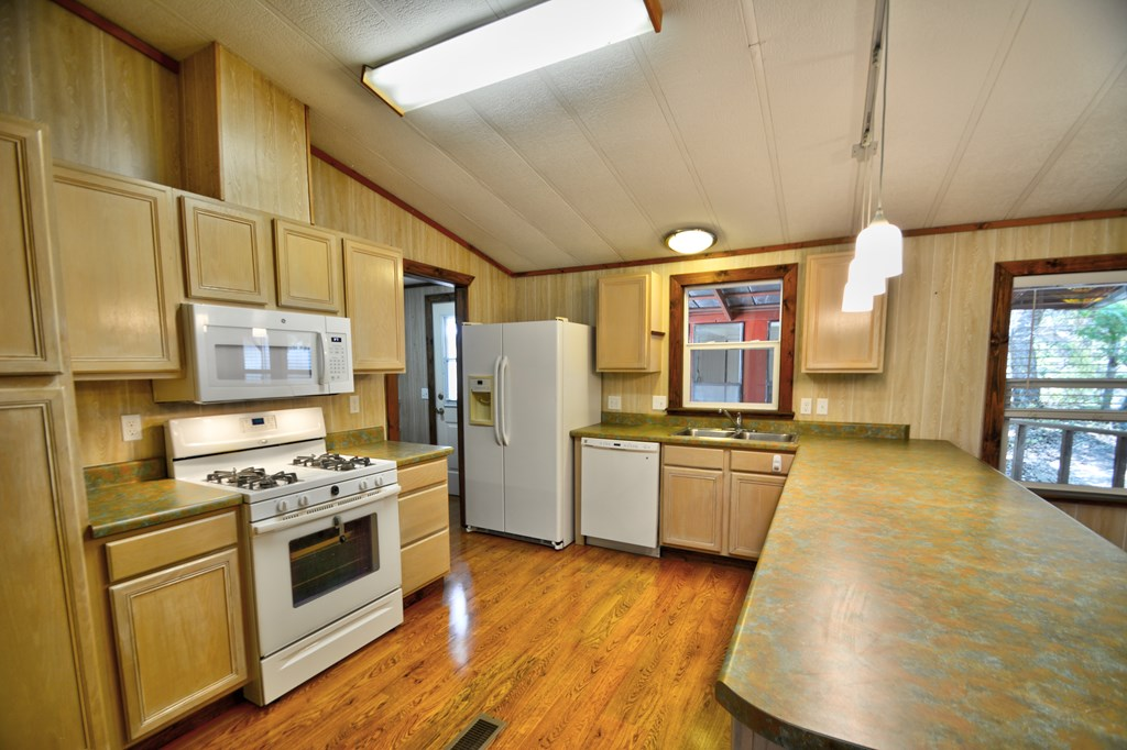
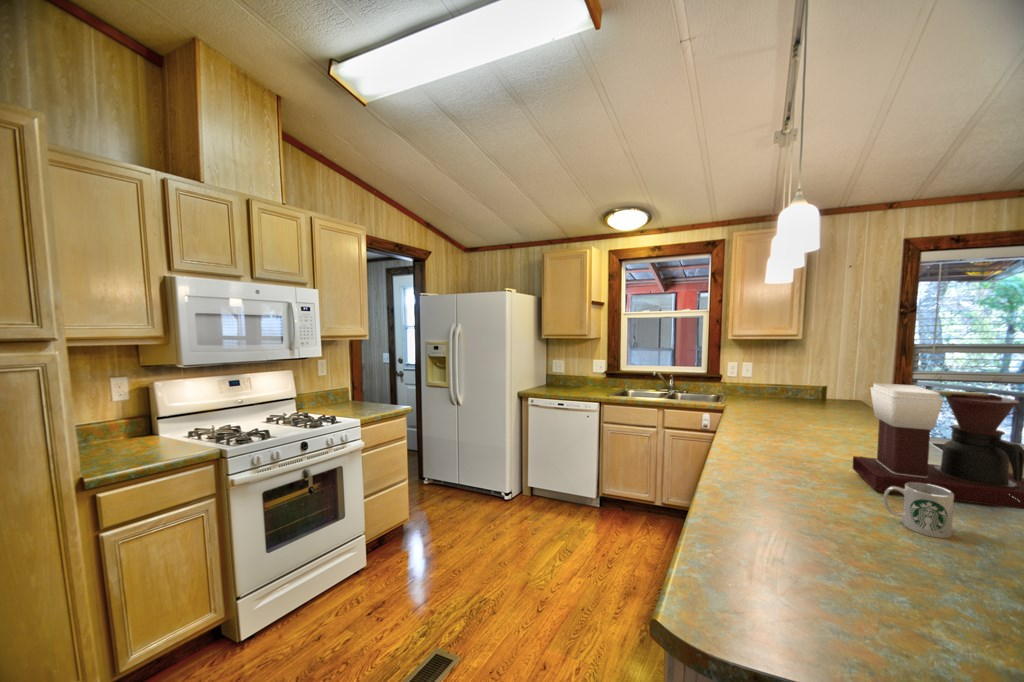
+ coffee maker [852,382,1024,511]
+ mug [883,482,955,539]
